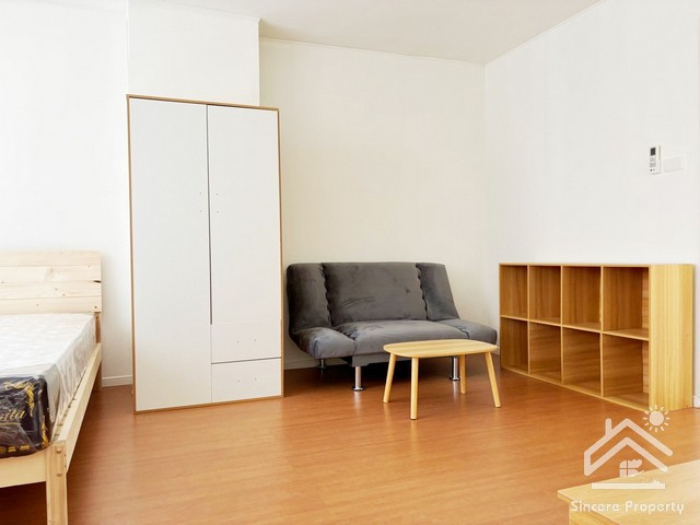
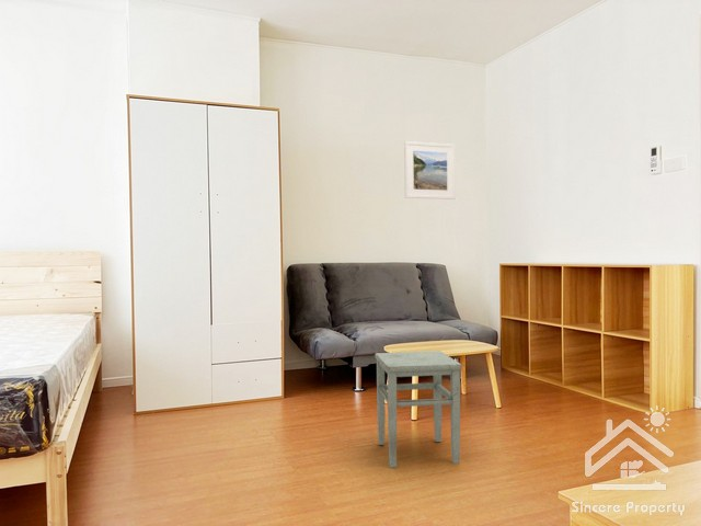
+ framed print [403,140,456,201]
+ stool [374,350,462,469]
